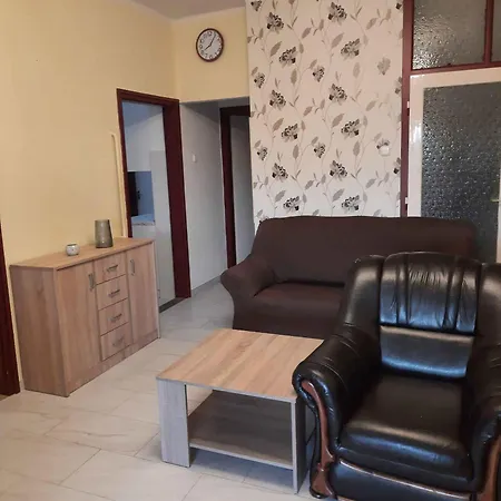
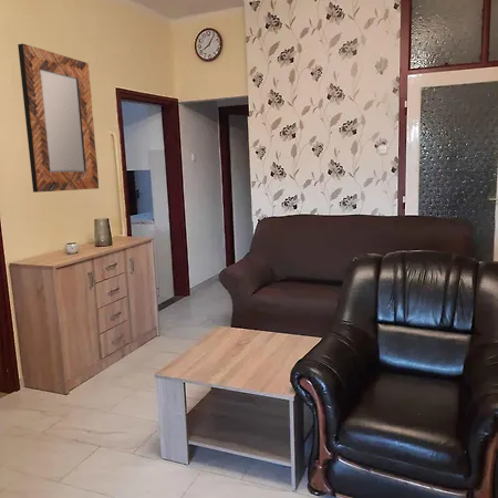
+ home mirror [17,43,100,194]
